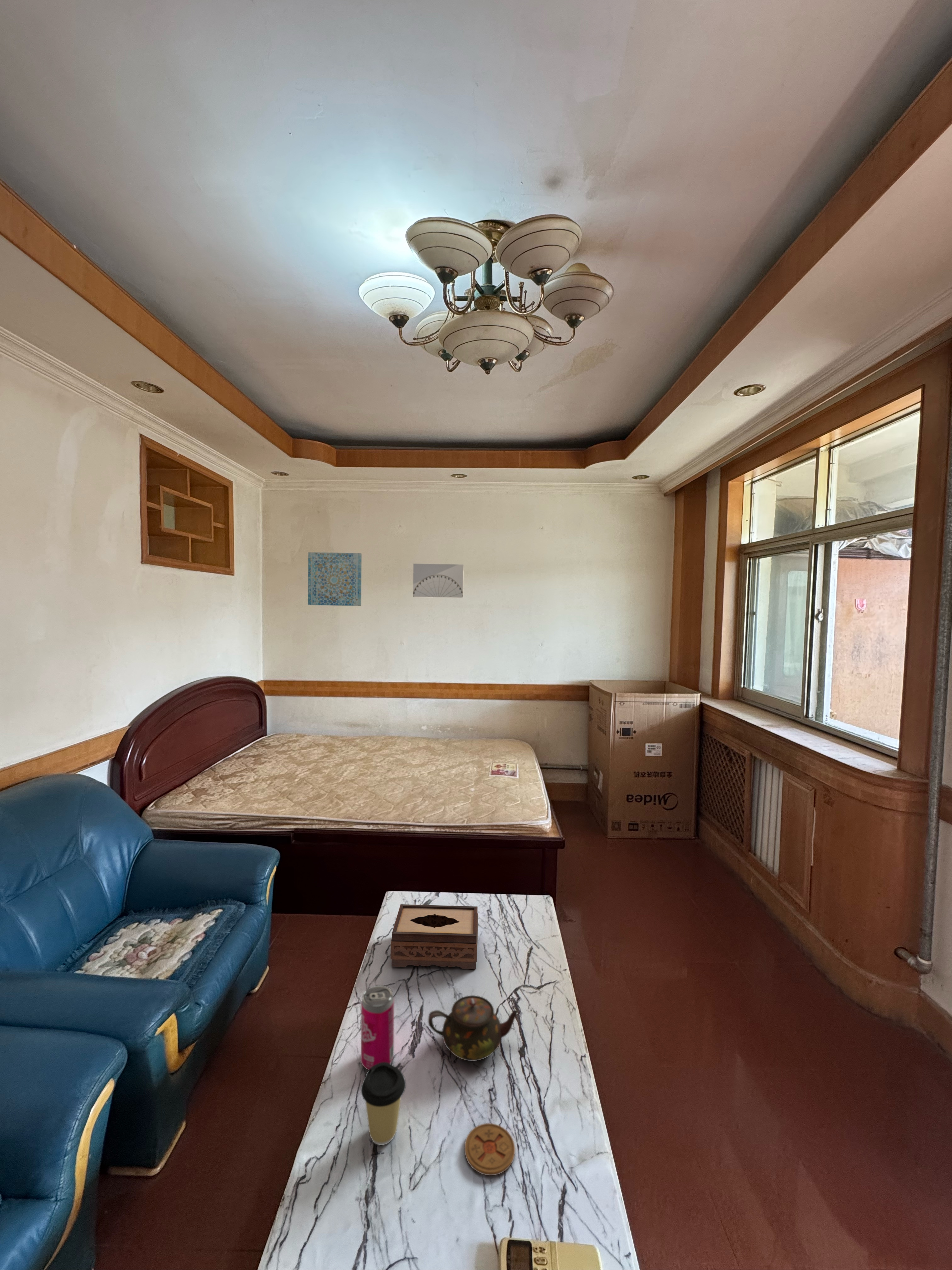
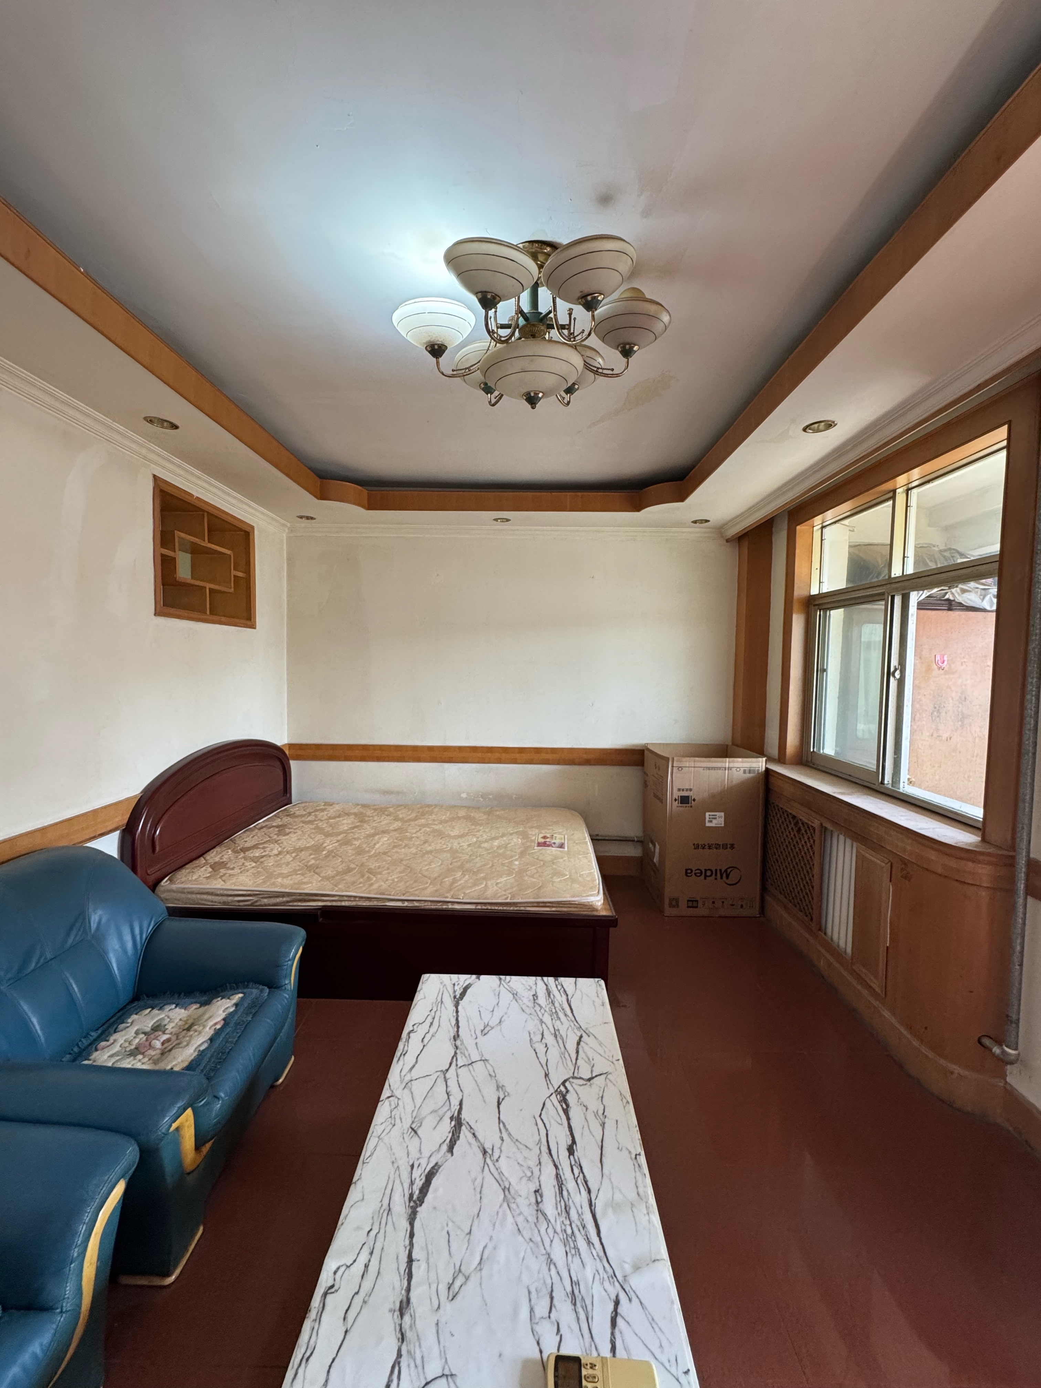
- coaster [464,1123,515,1176]
- beverage can [360,985,394,1070]
- tissue box [390,904,479,970]
- teapot [428,995,519,1061]
- wall art [308,552,362,606]
- wall art [413,563,464,598]
- coffee cup [360,1062,406,1146]
